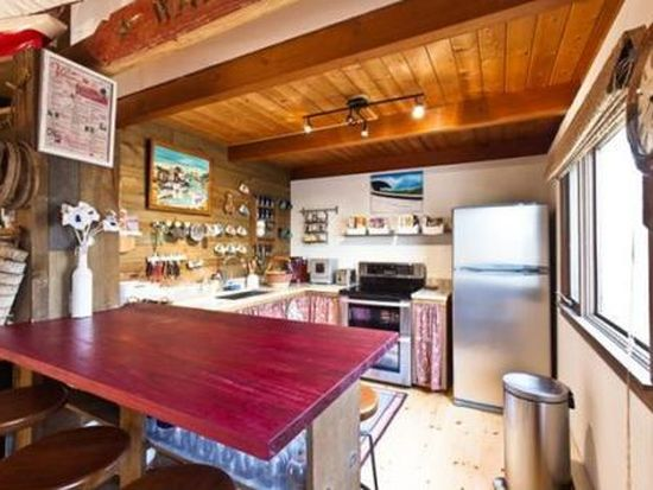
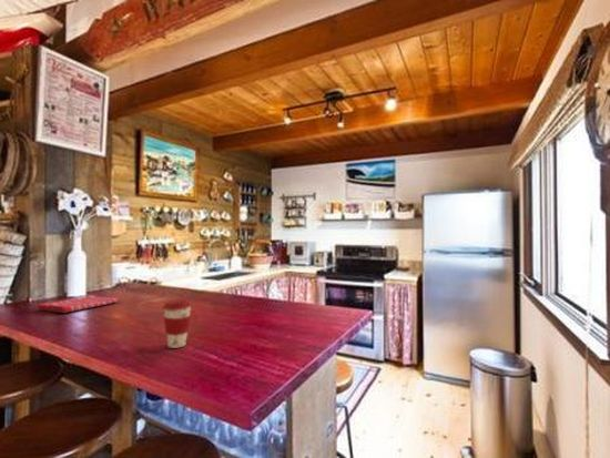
+ dish towel [37,294,121,314]
+ coffee cup [161,298,193,349]
